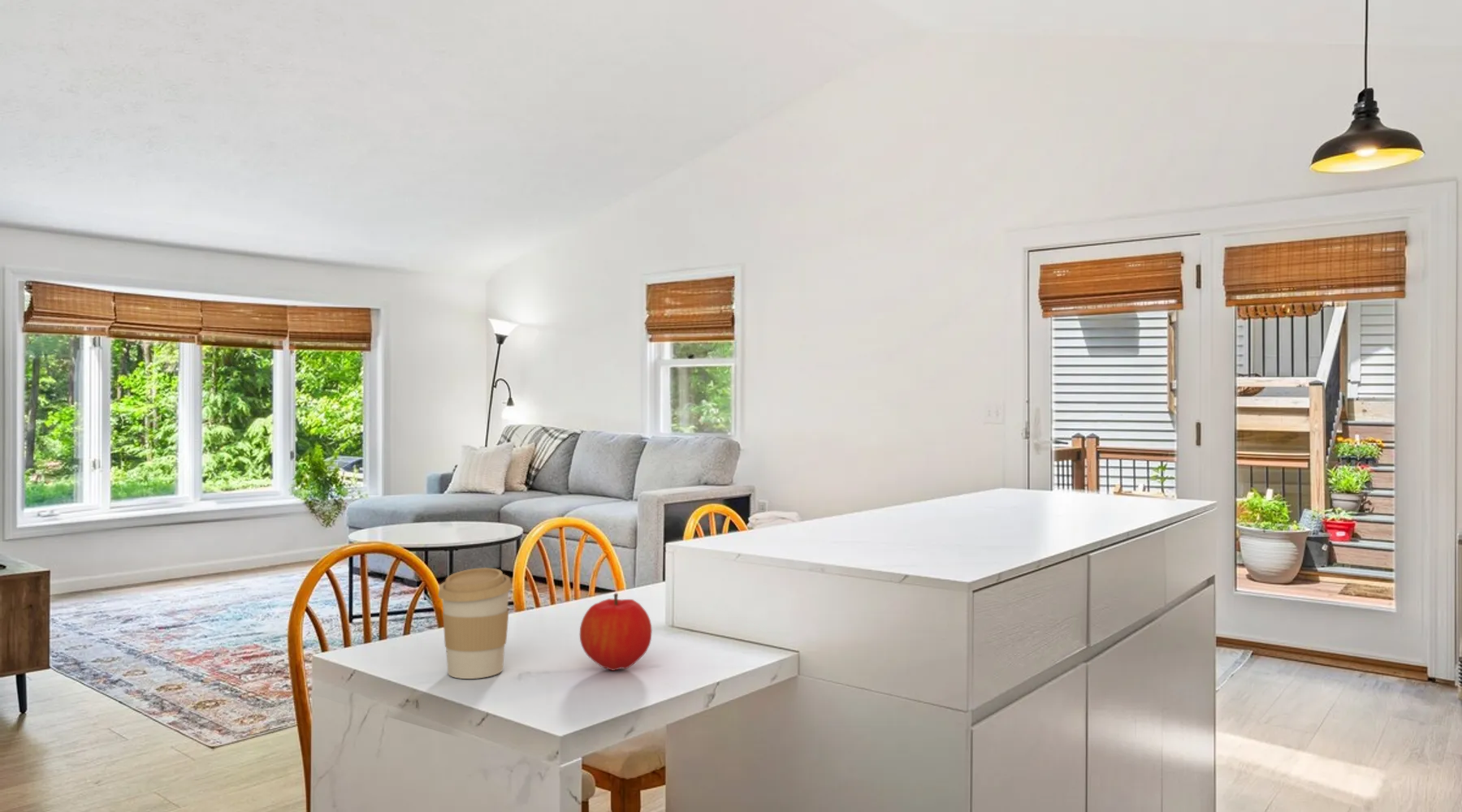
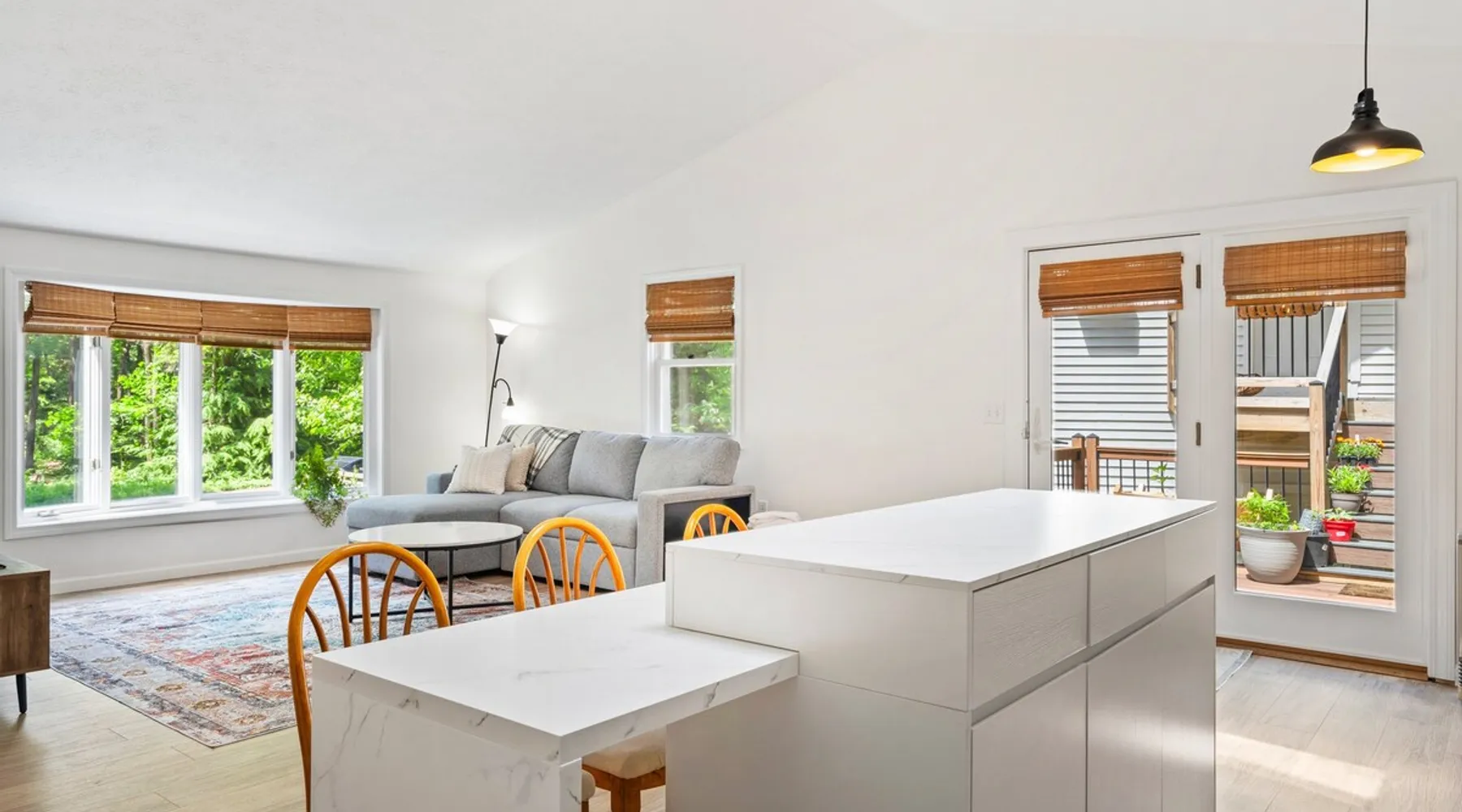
- coffee cup [438,567,513,680]
- fruit [579,593,653,672]
